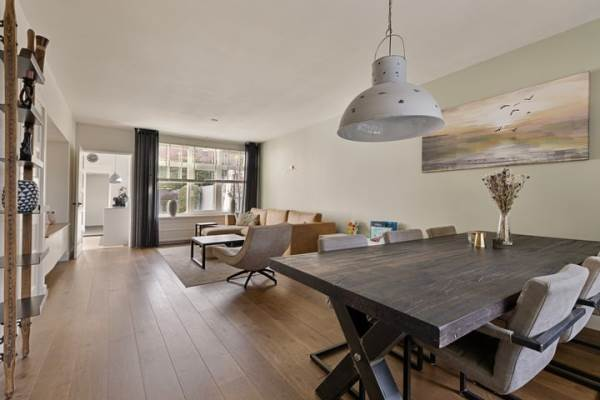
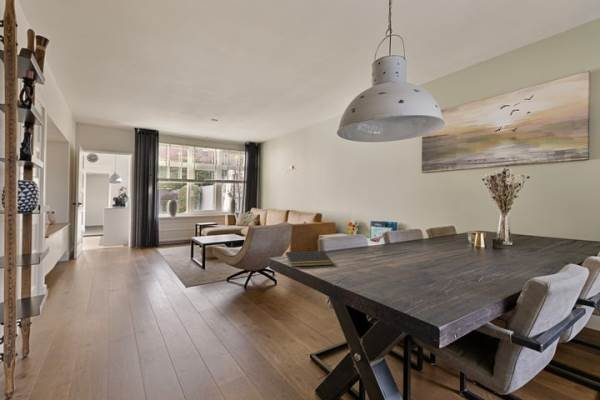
+ notepad [284,250,334,268]
